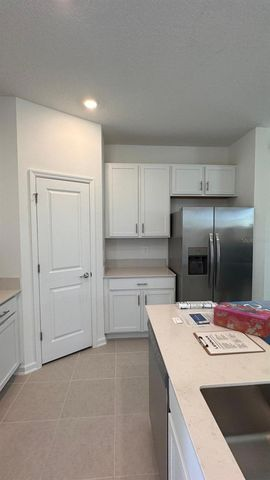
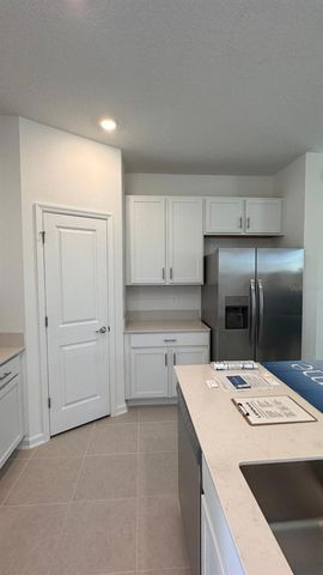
- tissue box [212,301,270,339]
